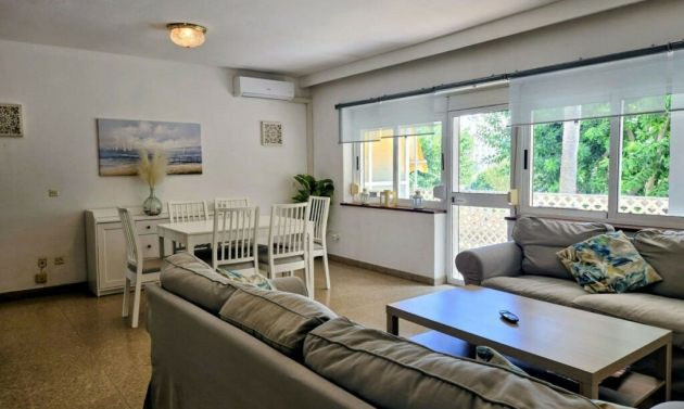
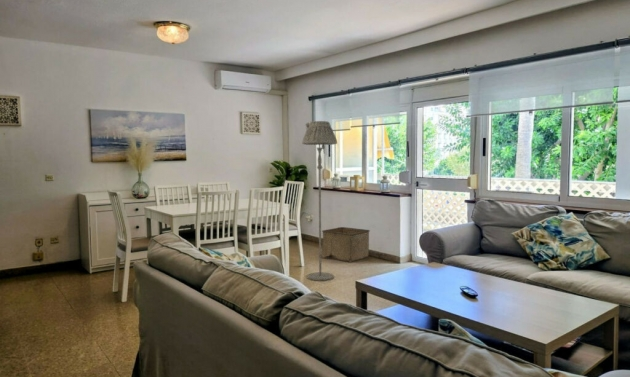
+ storage bin [321,226,371,263]
+ floor lamp [301,120,338,282]
